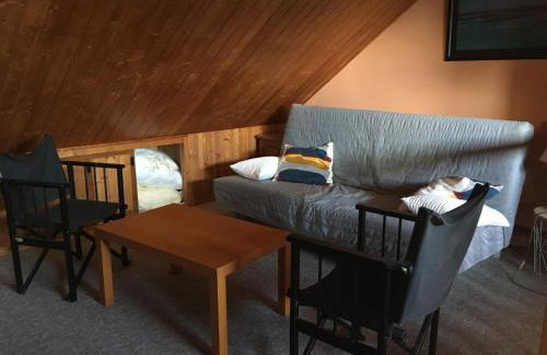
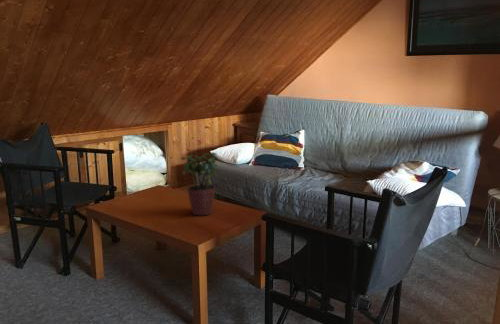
+ potted plant [180,151,220,216]
